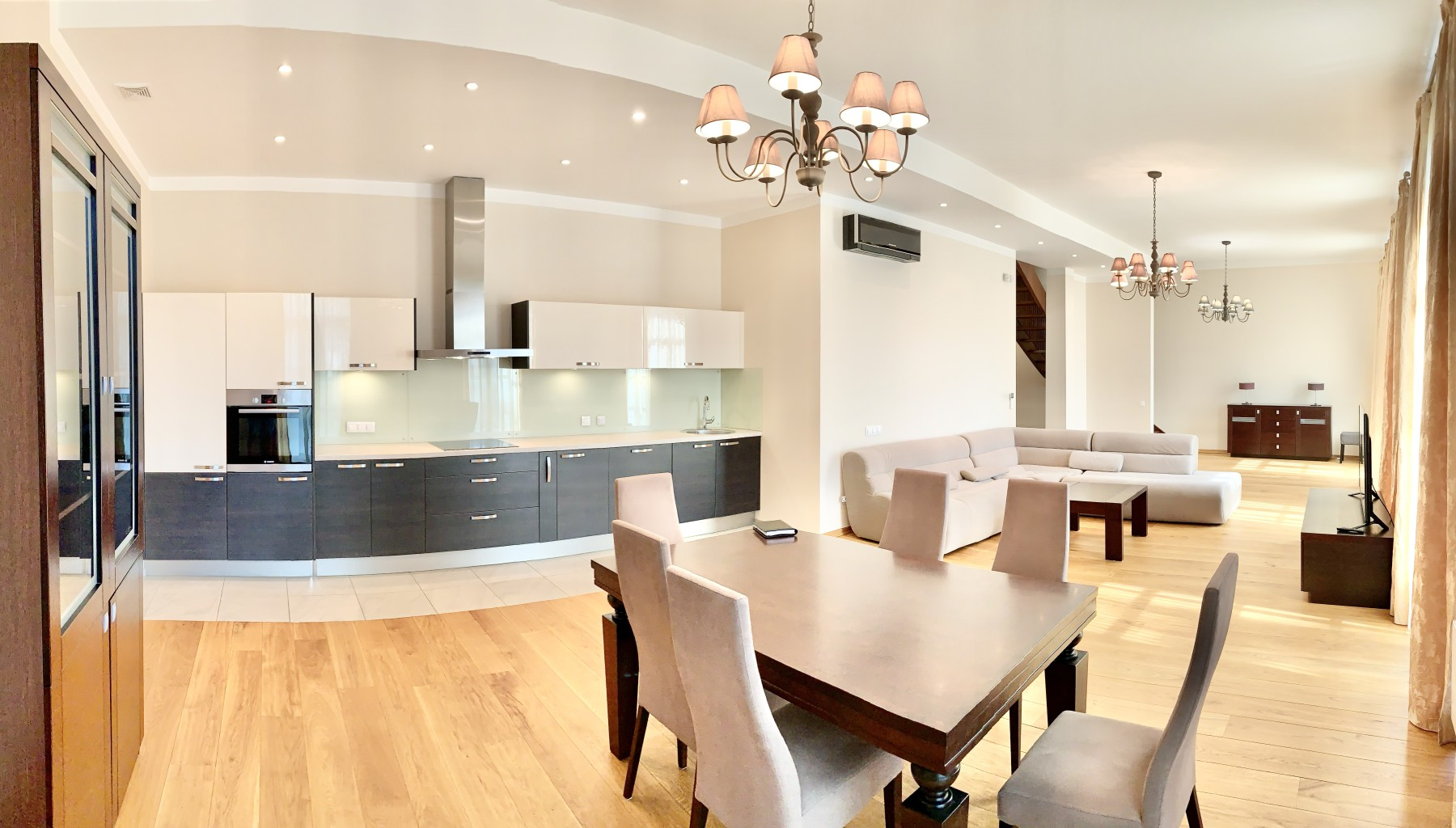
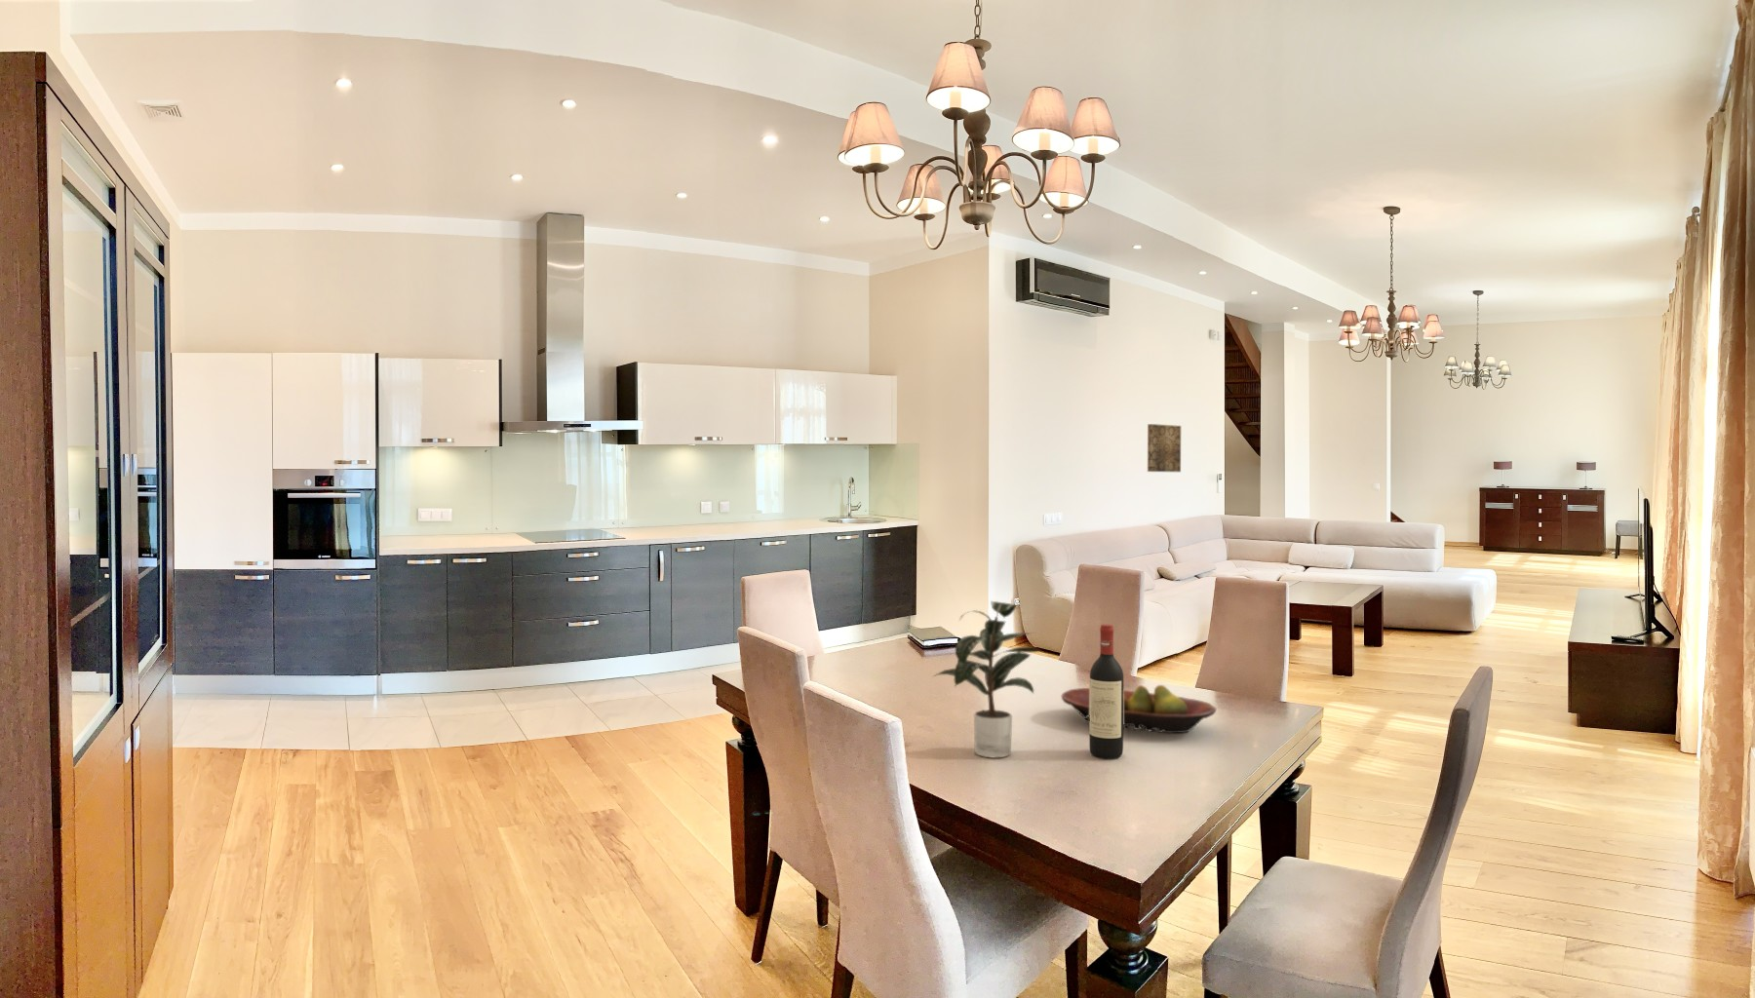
+ potted plant [931,600,1044,758]
+ wall art [1146,423,1181,472]
+ fruit bowl [1061,685,1216,734]
+ wine bottle [1088,623,1125,759]
